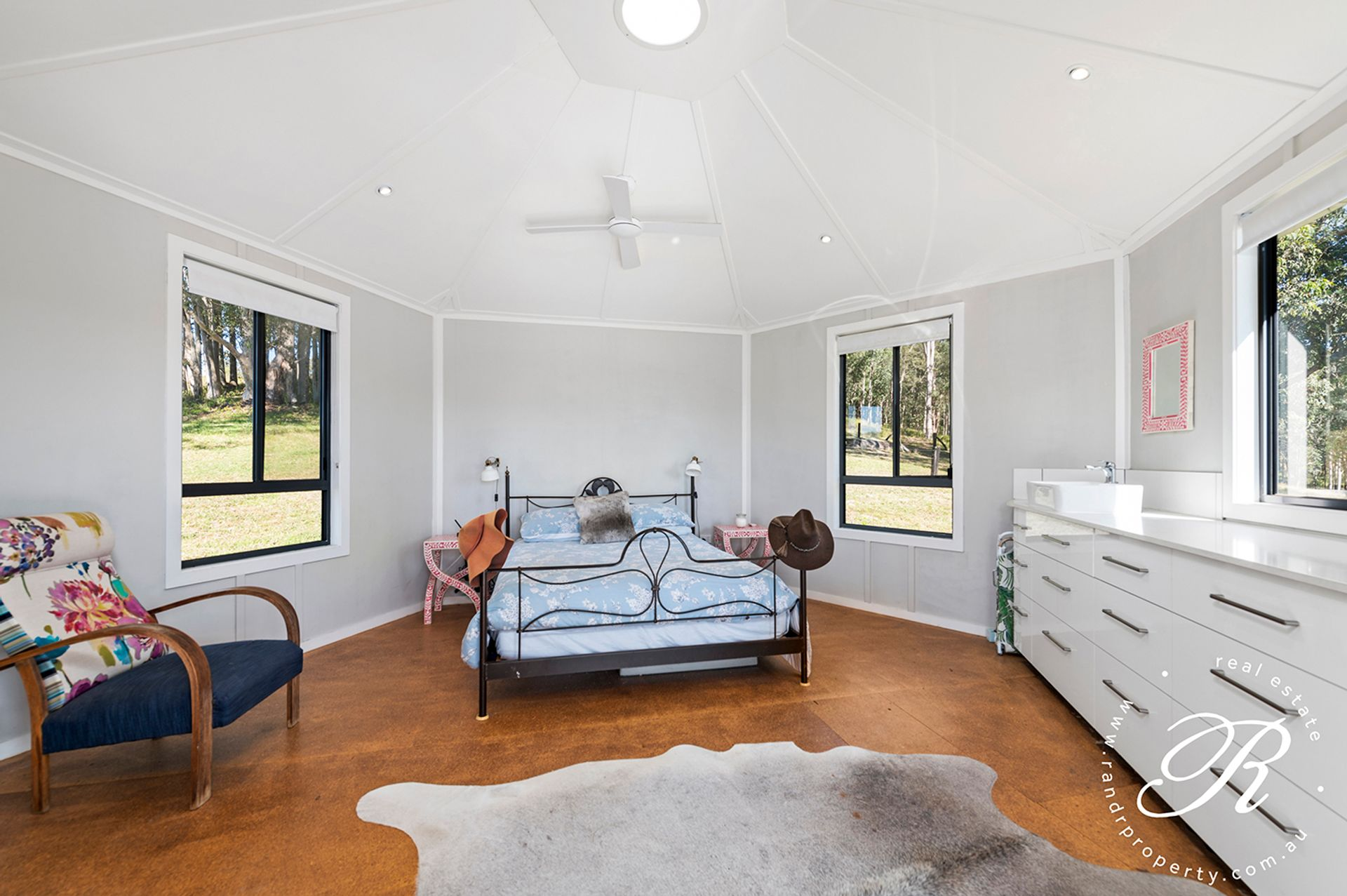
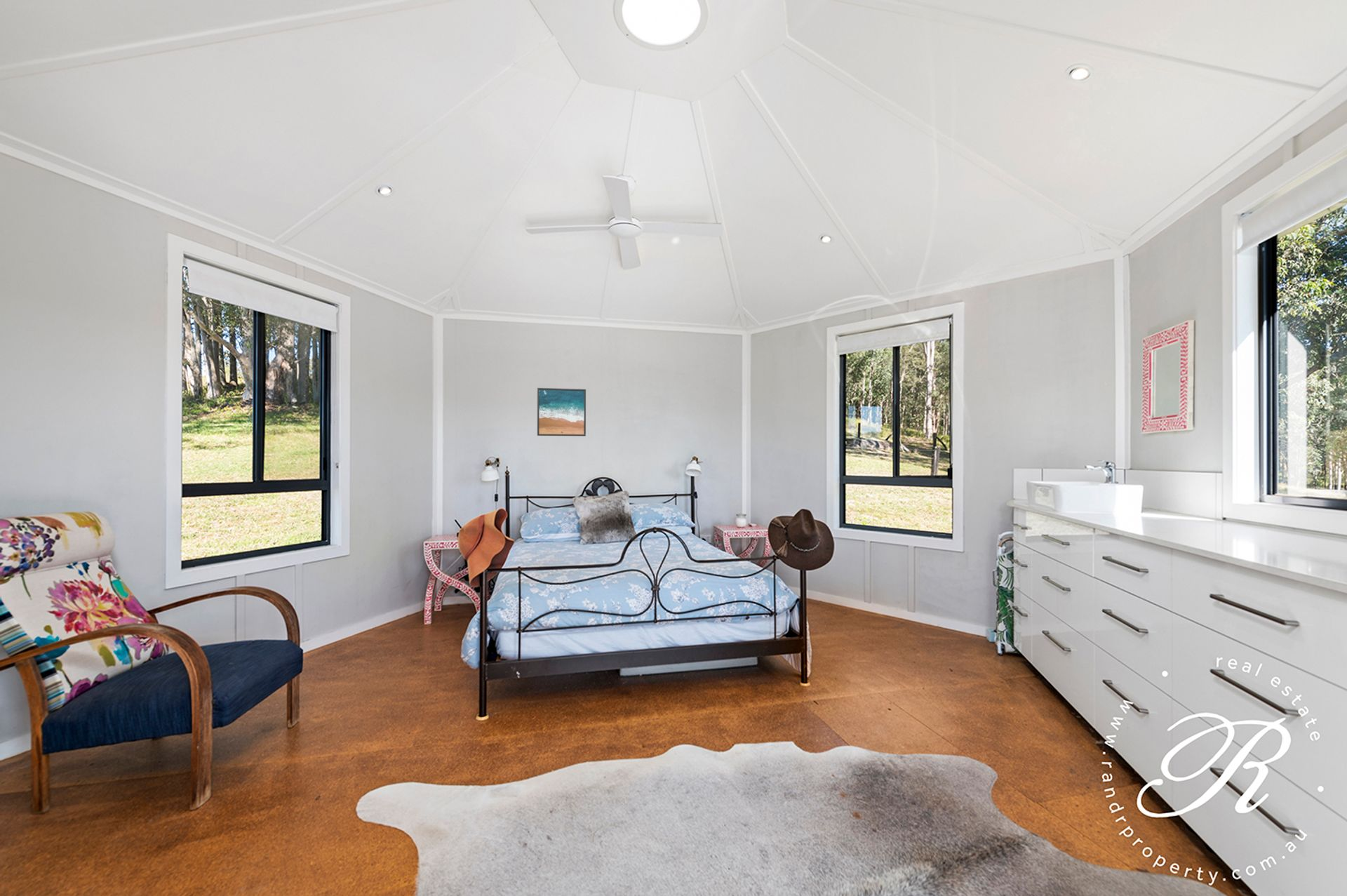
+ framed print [537,387,587,437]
